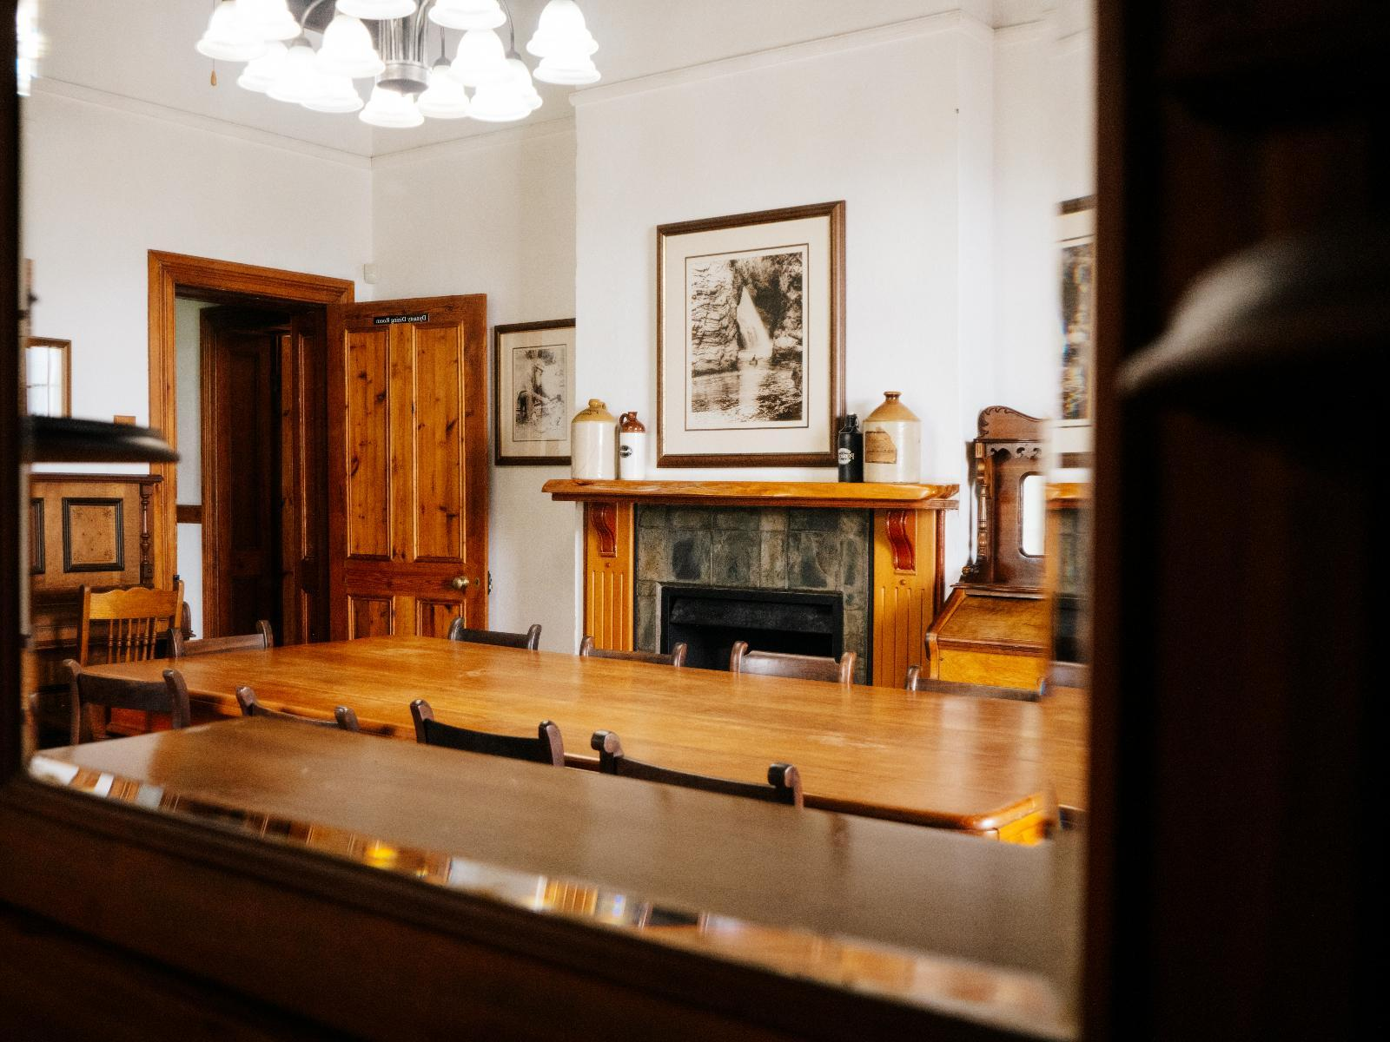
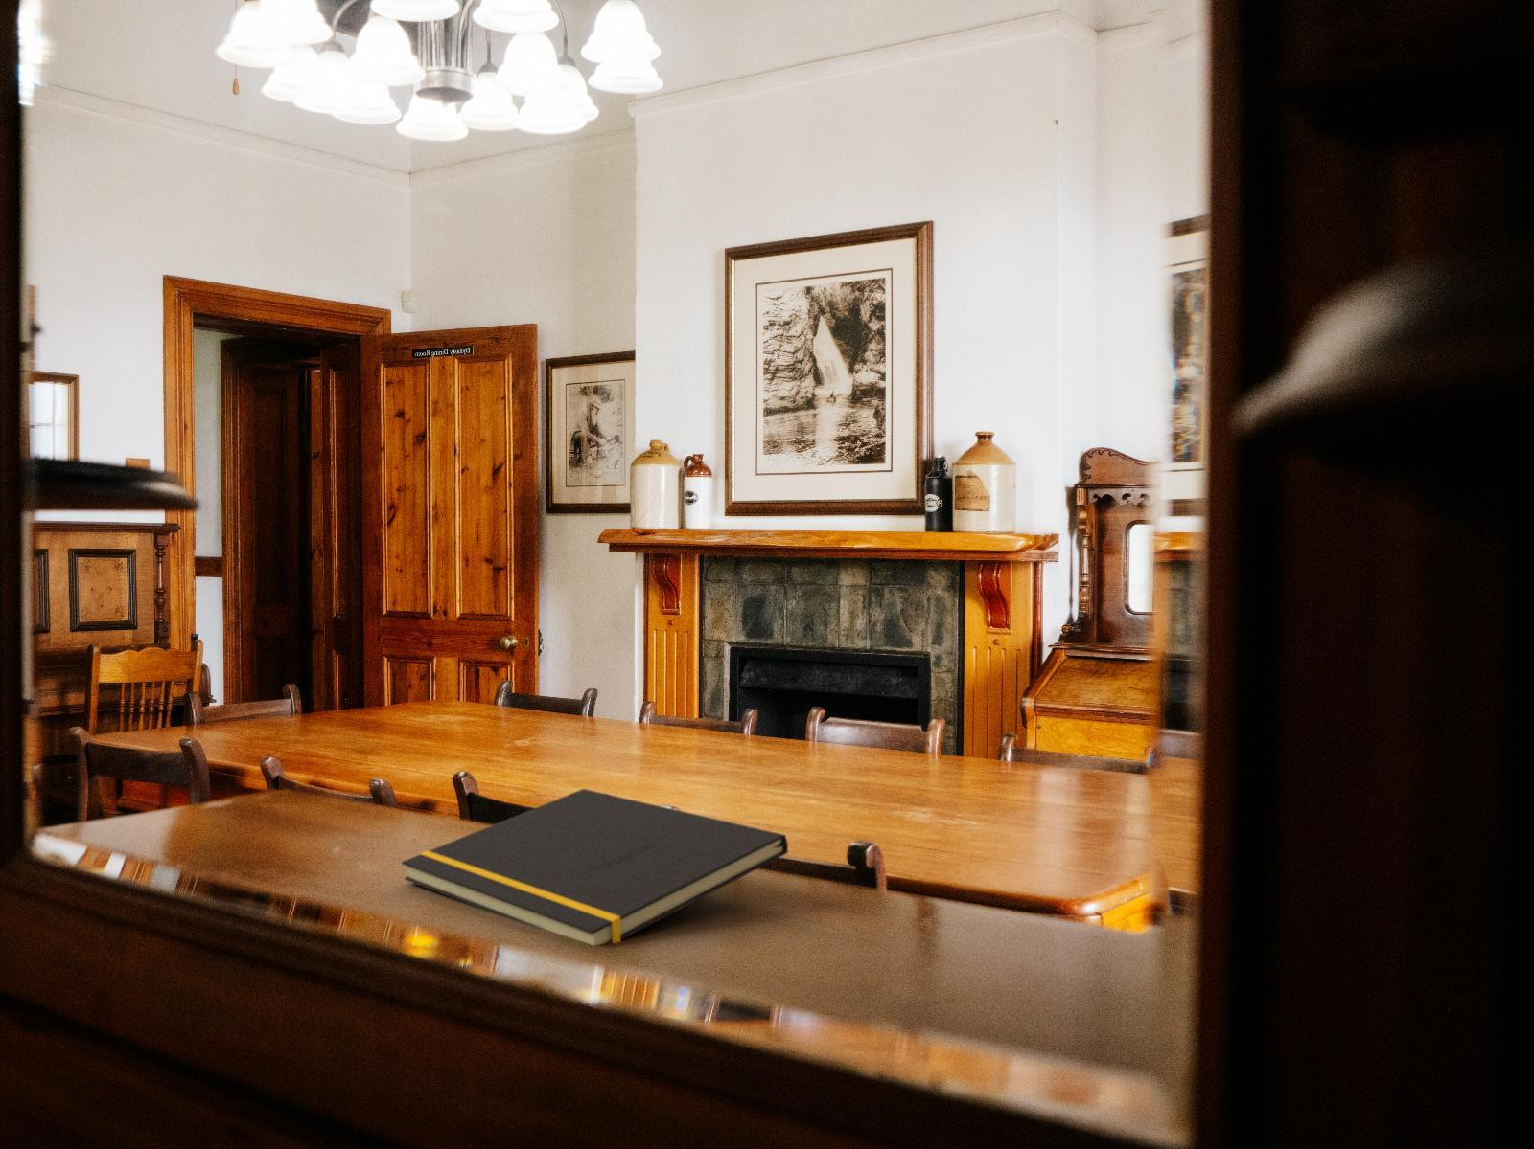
+ notepad [401,788,789,946]
